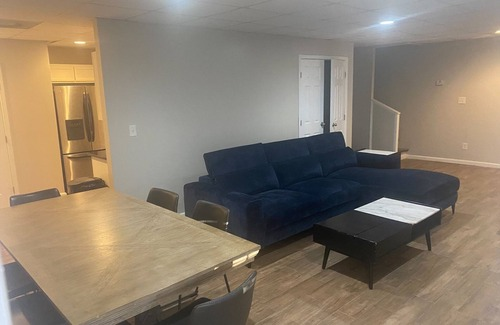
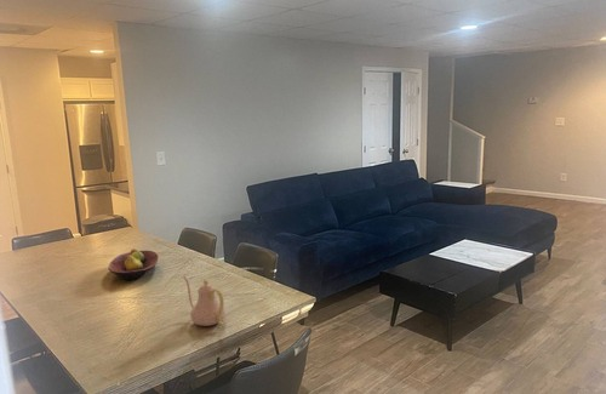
+ teapot [182,275,227,327]
+ fruit bowl [108,247,159,281]
